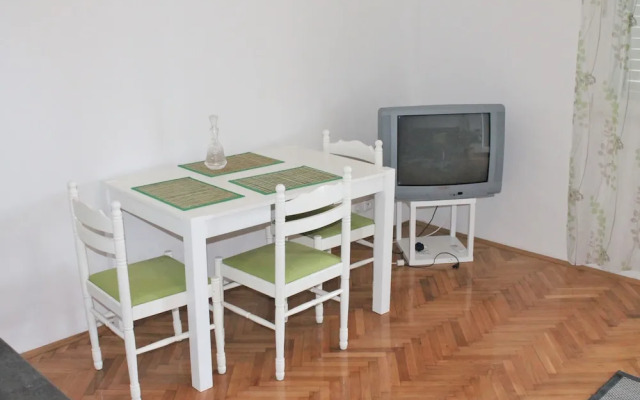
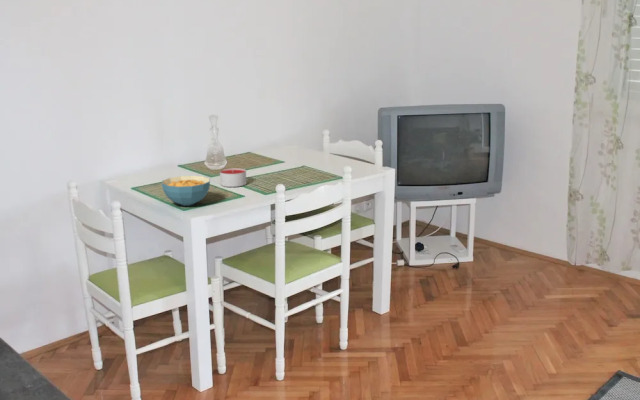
+ cereal bowl [161,175,211,207]
+ candle [219,167,247,188]
